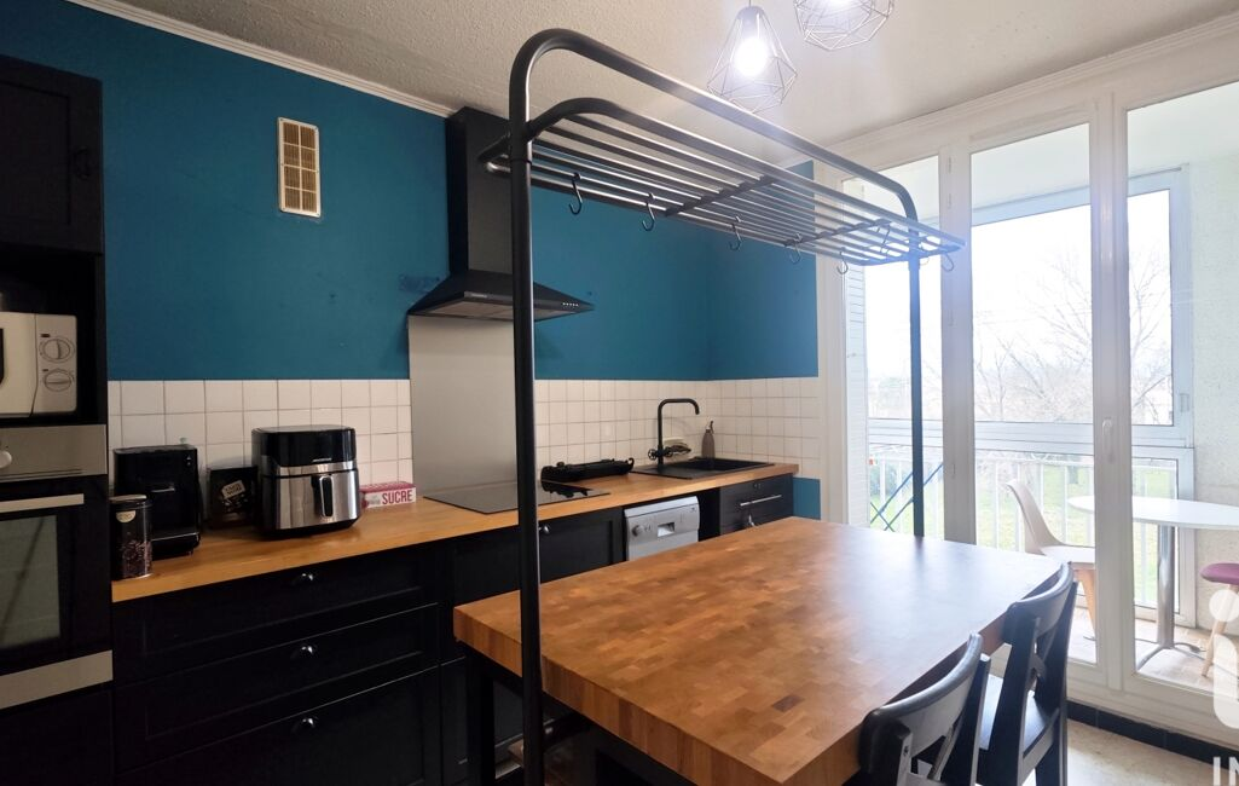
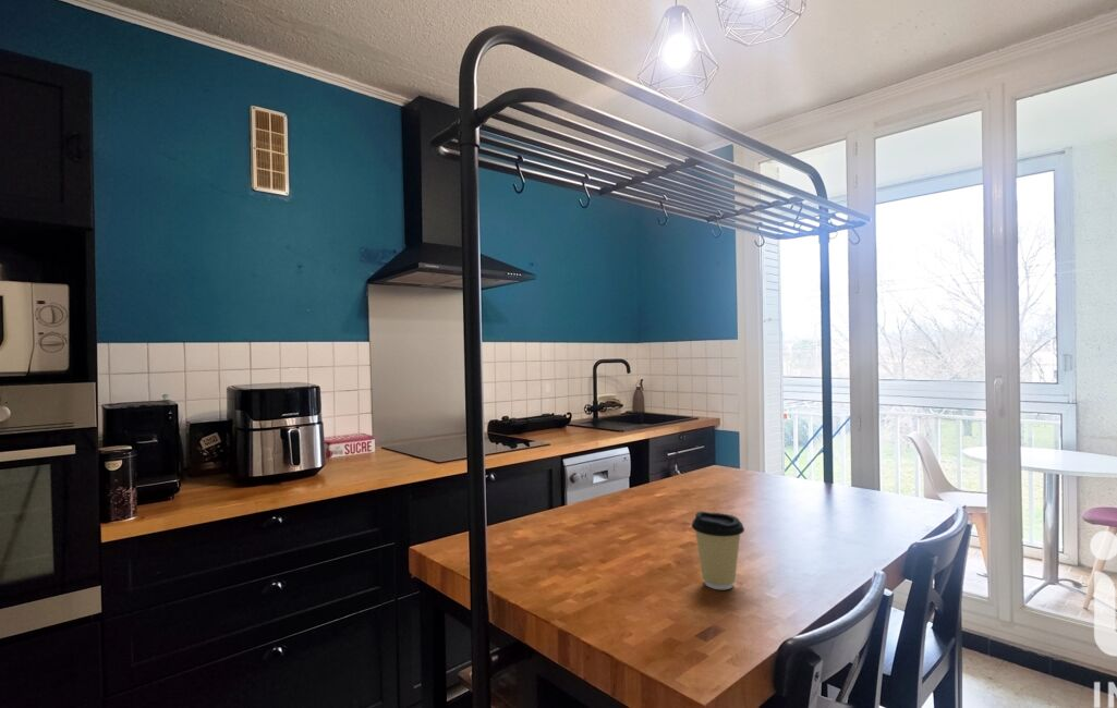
+ coffee cup [690,511,745,590]
